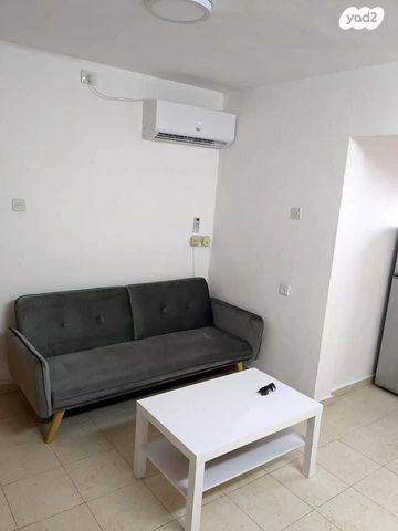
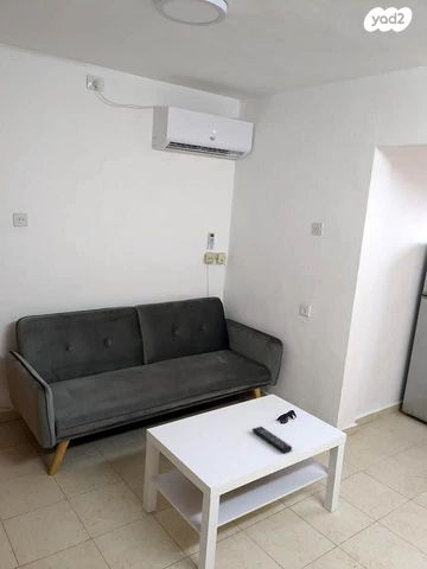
+ remote control [251,426,293,454]
